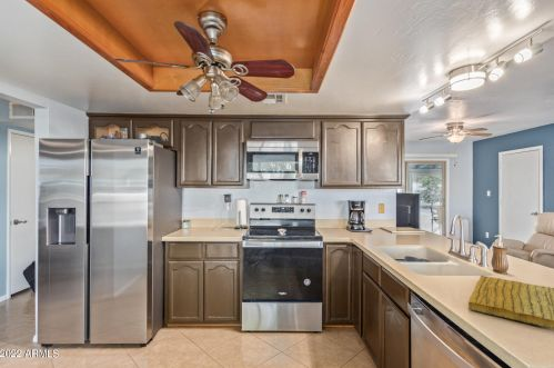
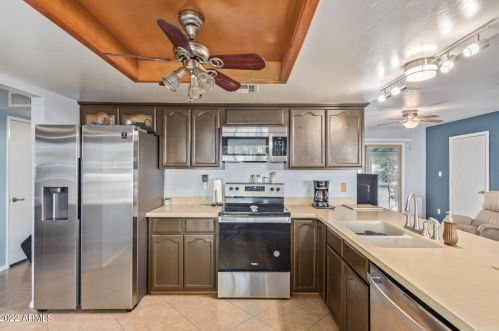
- cutting board [467,275,554,330]
